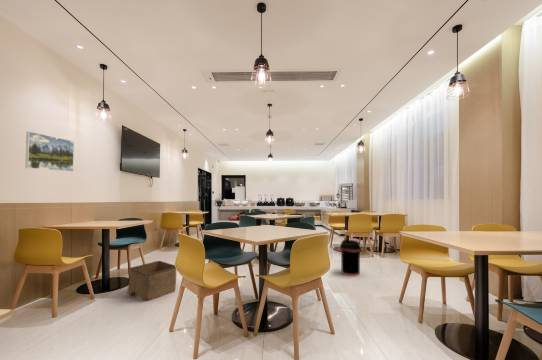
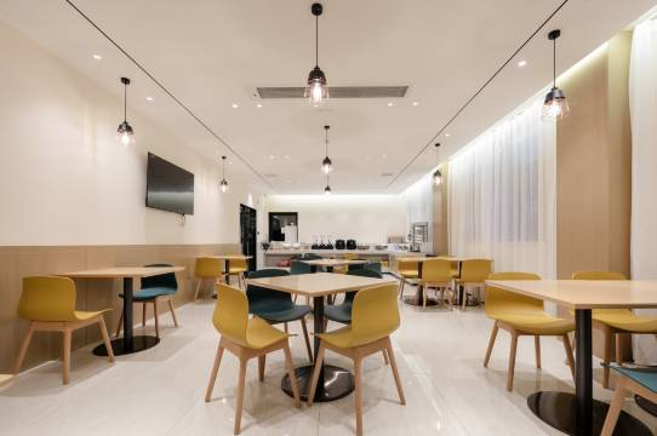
- storage bin [126,260,177,302]
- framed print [24,130,75,172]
- trash can [339,239,362,277]
